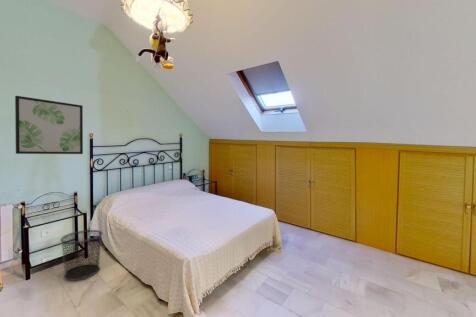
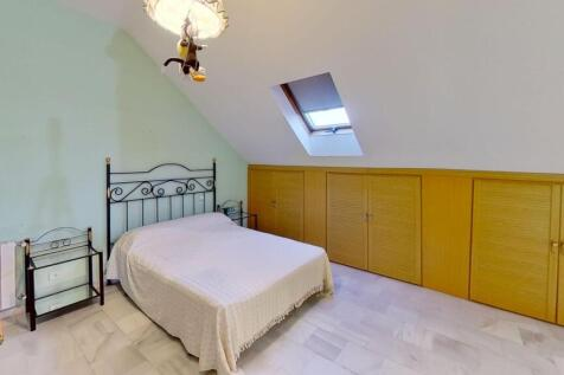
- waste bin [59,229,104,281]
- wall art [14,95,84,155]
